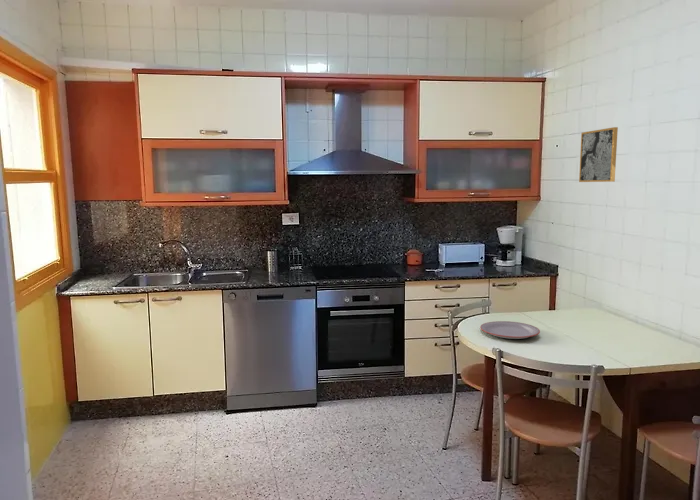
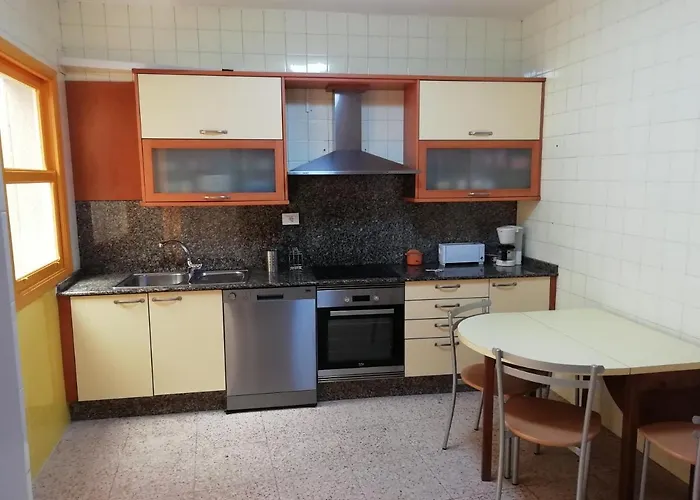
- wall art [578,126,619,183]
- plate [479,320,541,340]
